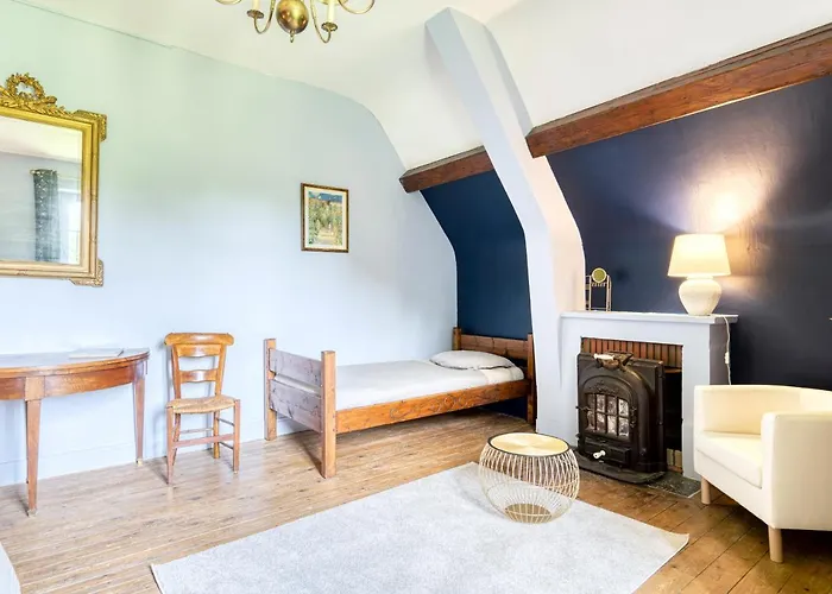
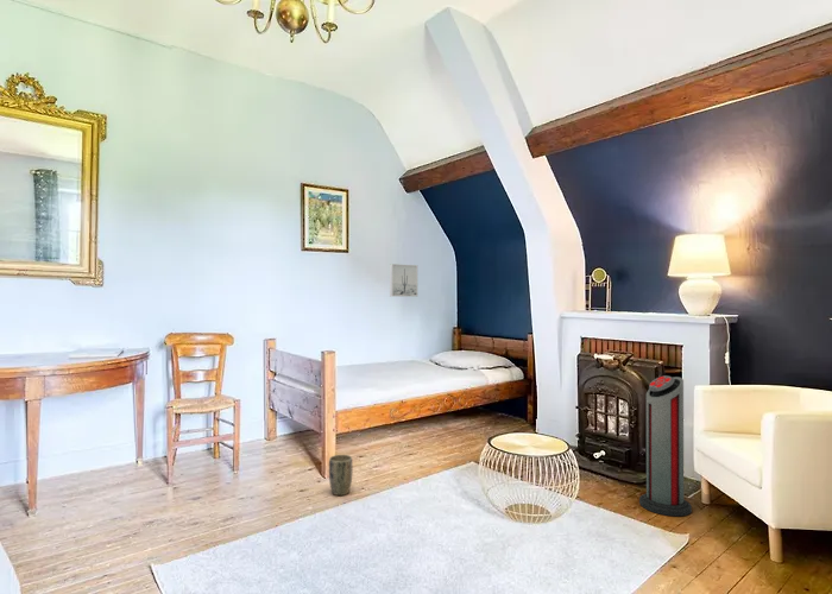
+ plant pot [328,454,353,497]
+ air purifier [638,374,693,517]
+ wall art [389,263,418,298]
